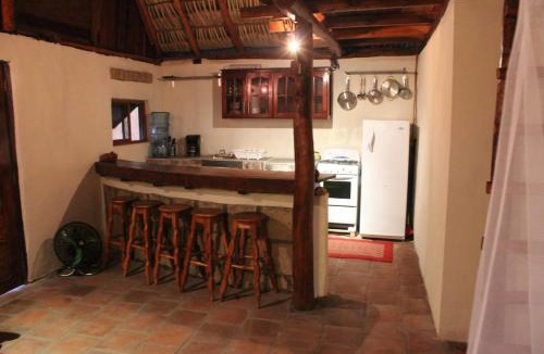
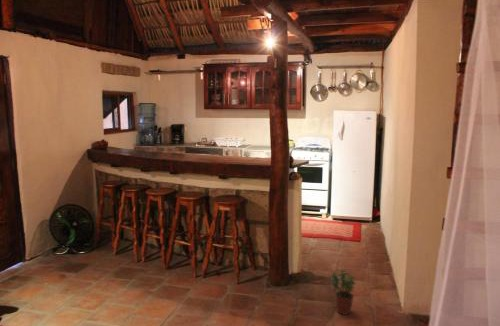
+ potted plant [328,268,357,316]
